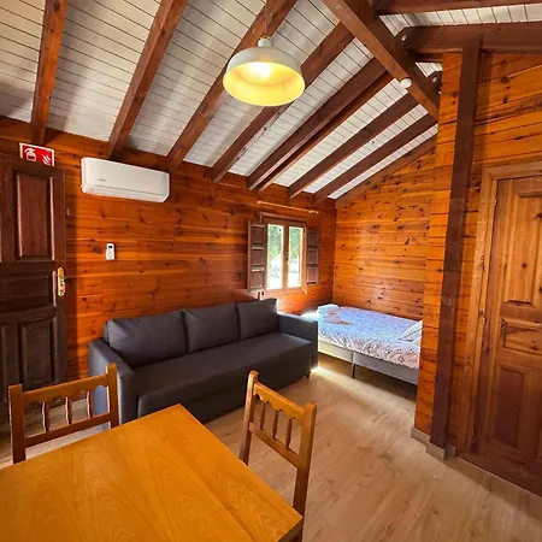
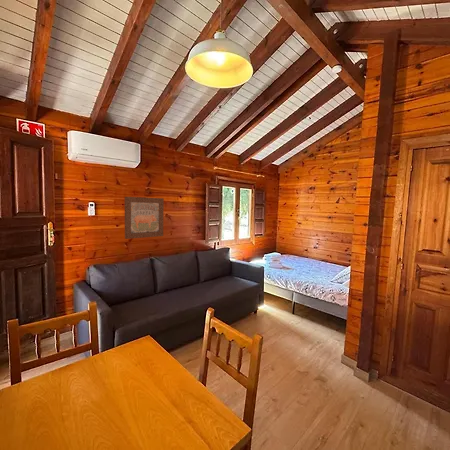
+ wall art [124,196,165,240]
